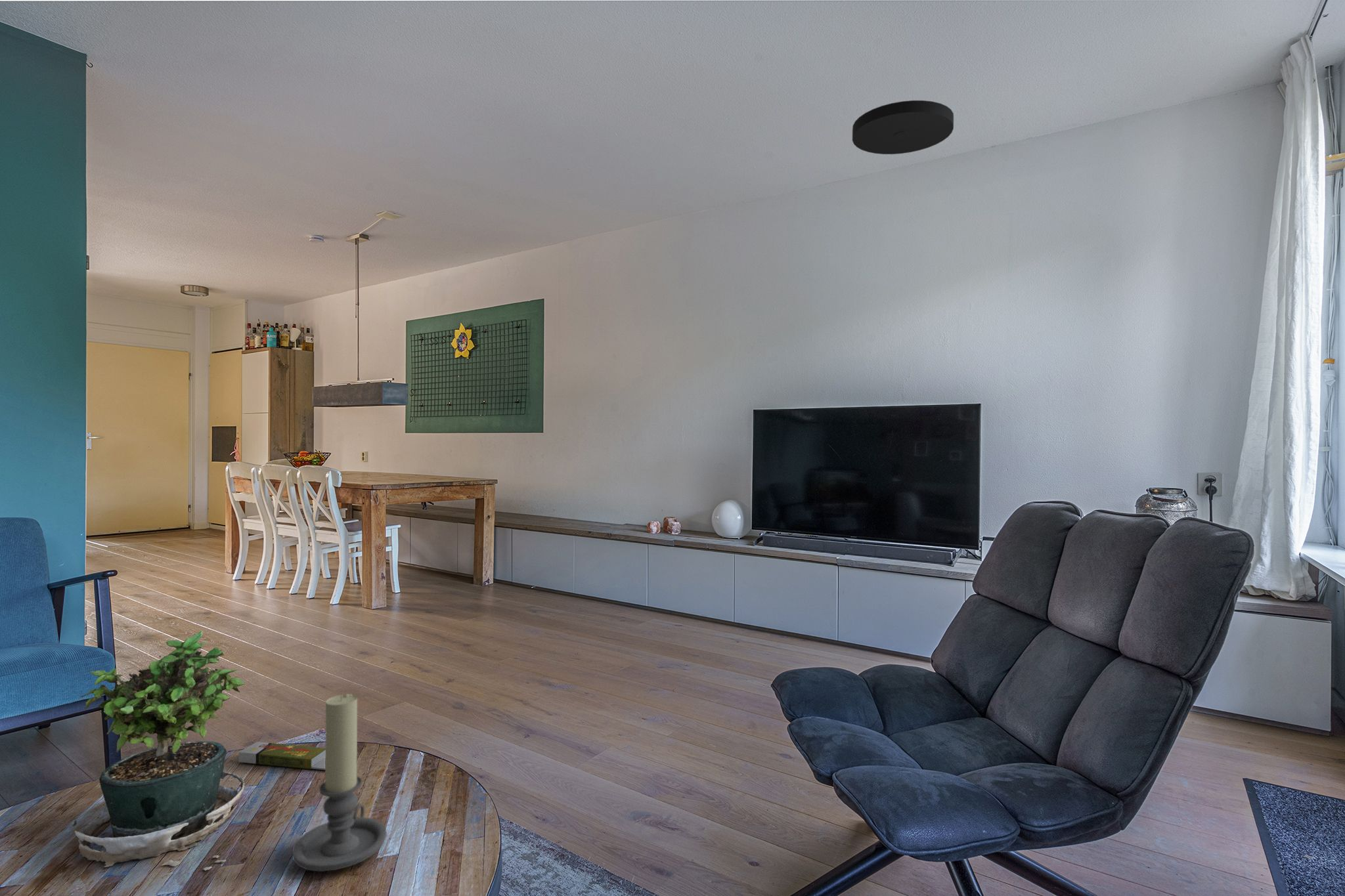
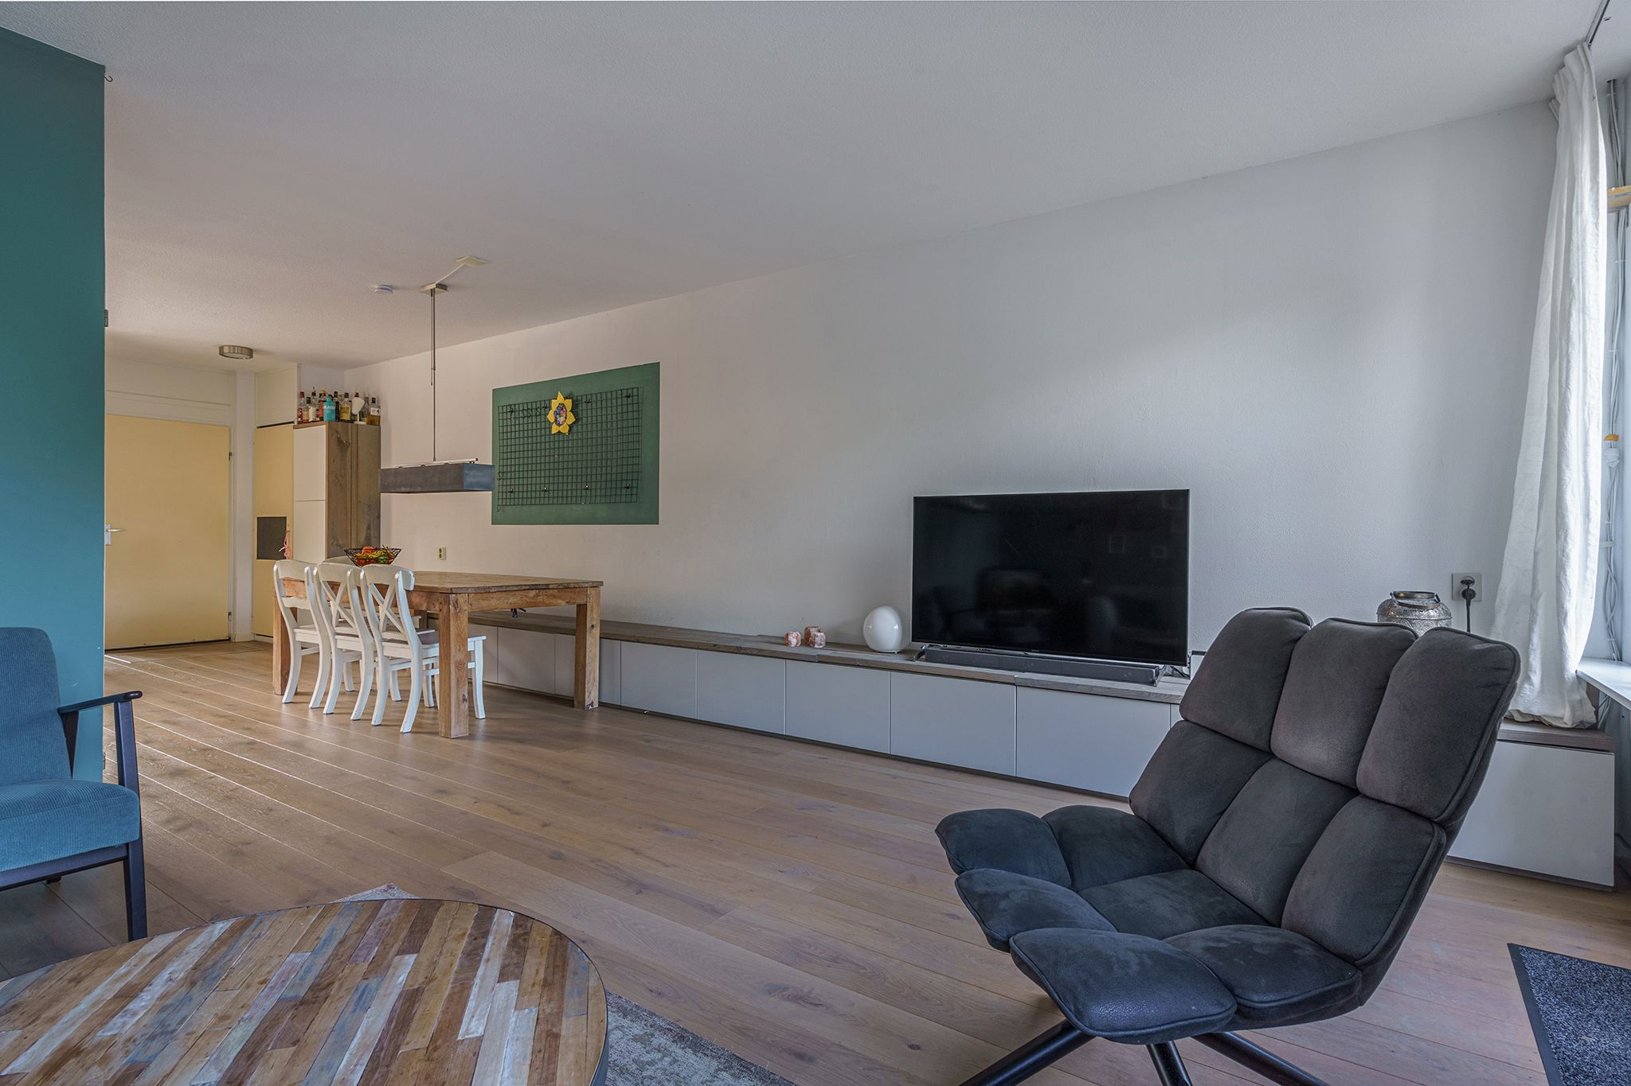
- candle holder [292,693,387,872]
- ceiling light [852,100,954,155]
- potted plant [71,630,246,871]
- matchbox [238,741,326,771]
